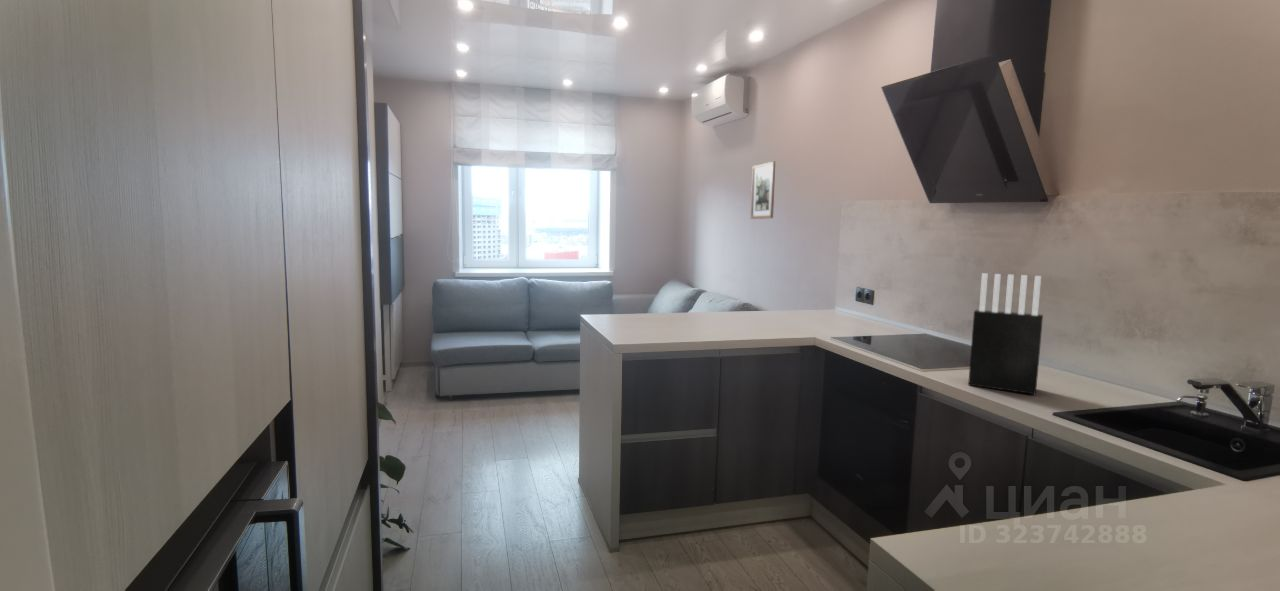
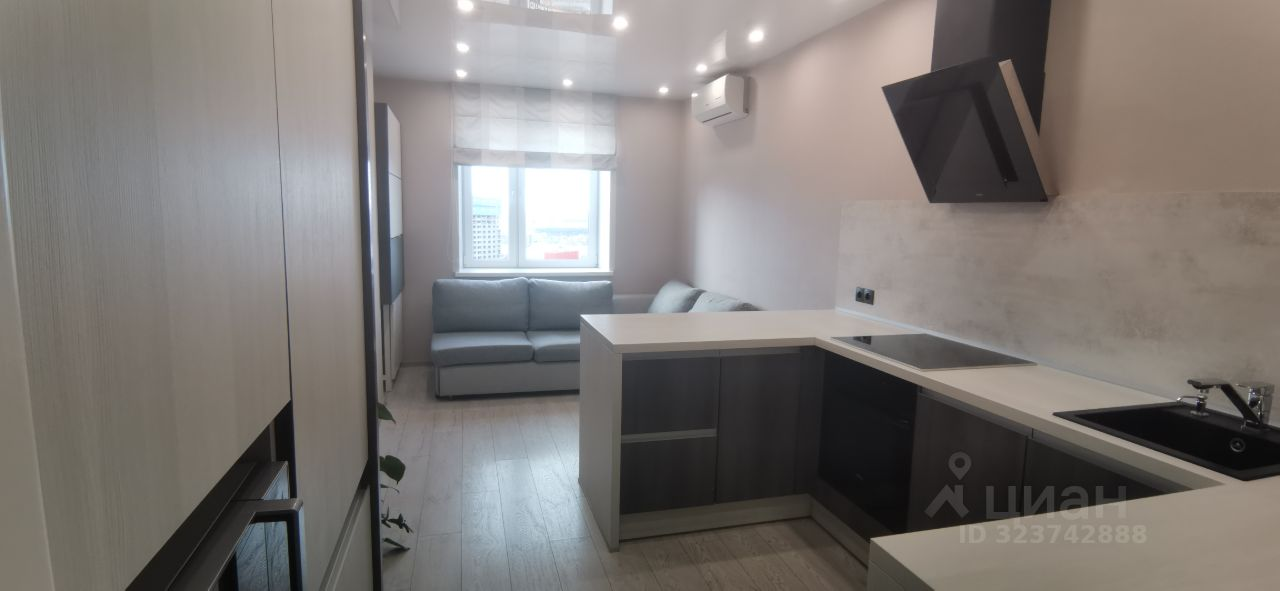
- knife block [967,272,1044,396]
- wall art [749,161,776,220]
